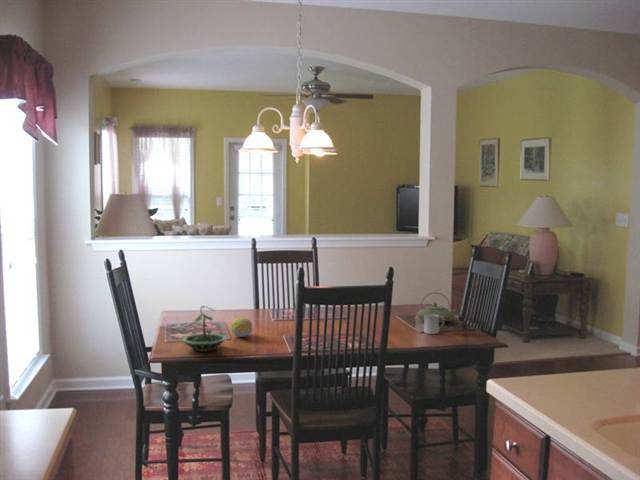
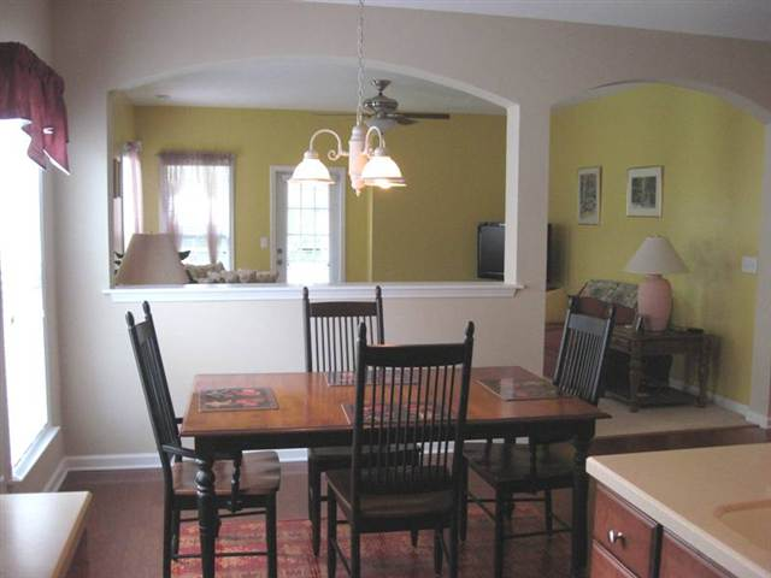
- cup [423,314,446,335]
- teapot [416,292,460,324]
- fruit [230,317,253,338]
- terrarium [180,305,228,353]
